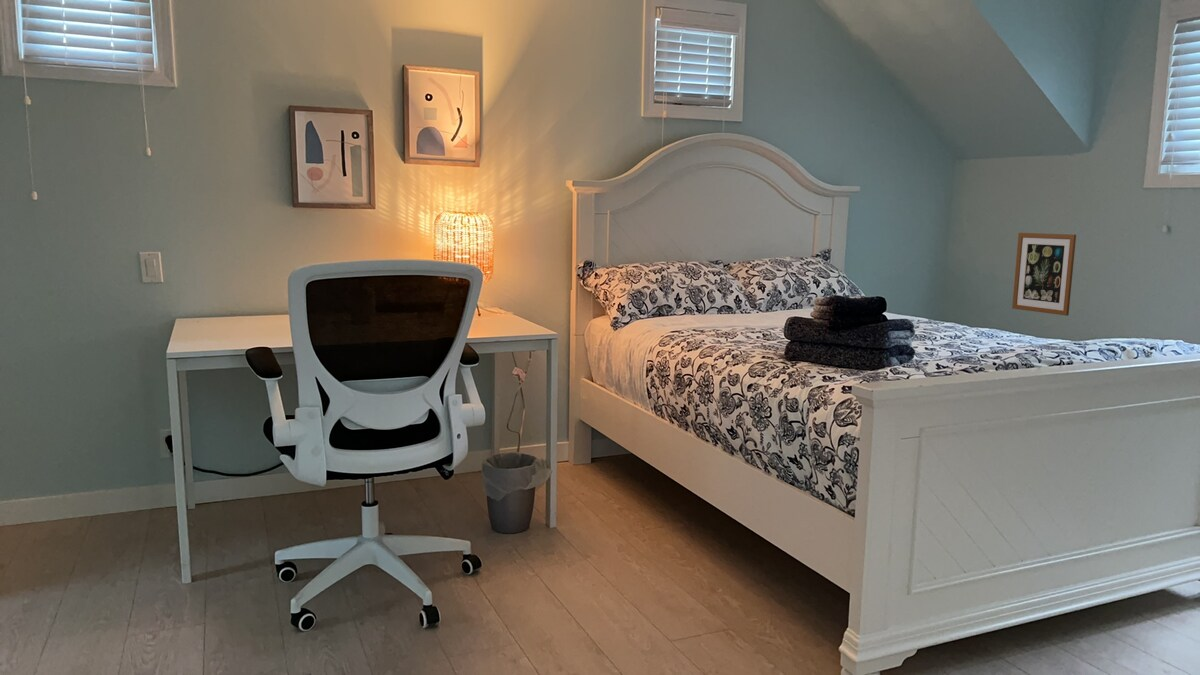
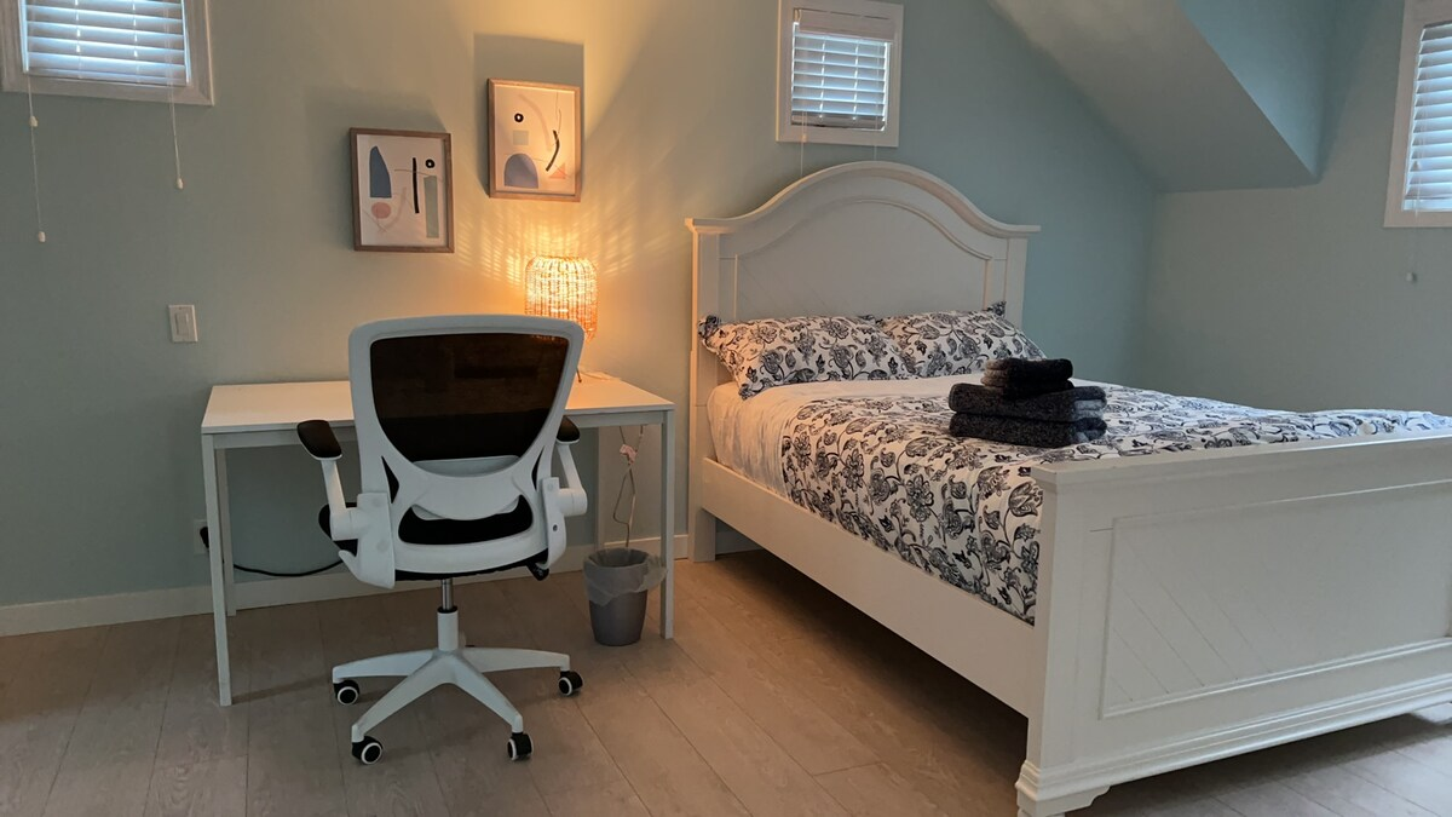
- wall art [1011,232,1077,317]
